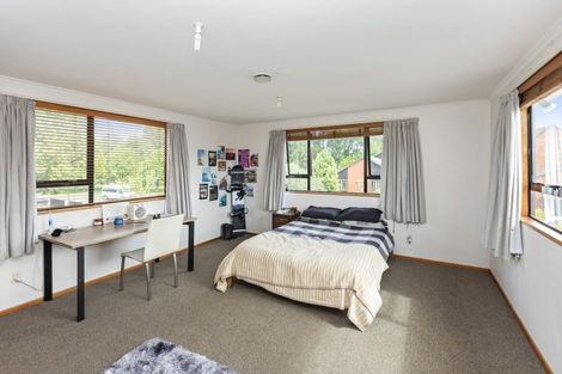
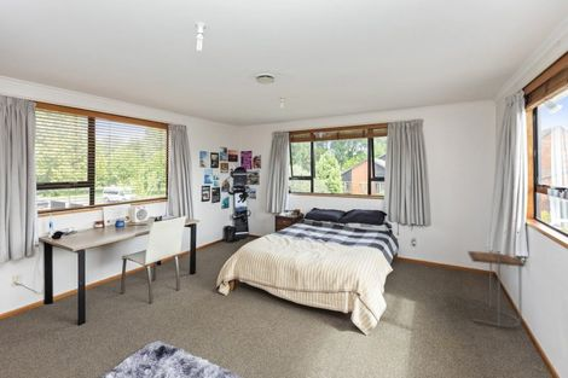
+ side table [466,249,526,328]
